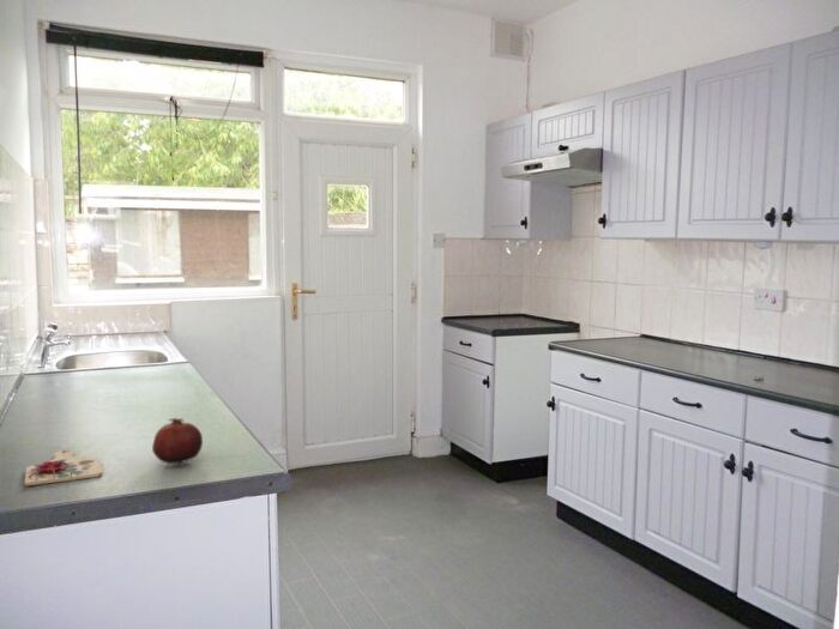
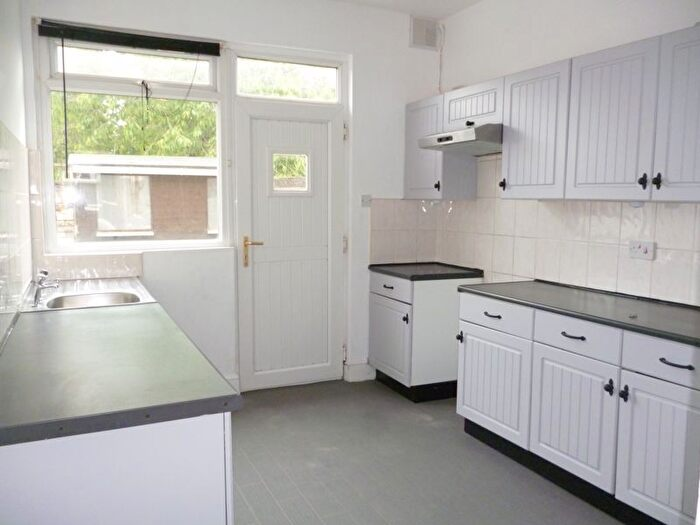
- cutting board [24,449,103,486]
- fruit [151,417,204,465]
